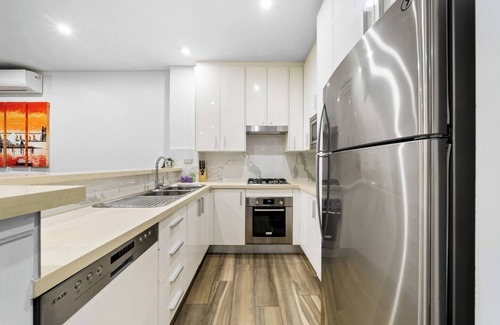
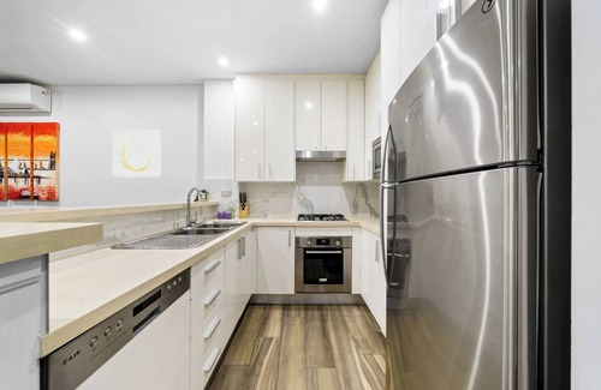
+ wall art [112,128,162,179]
